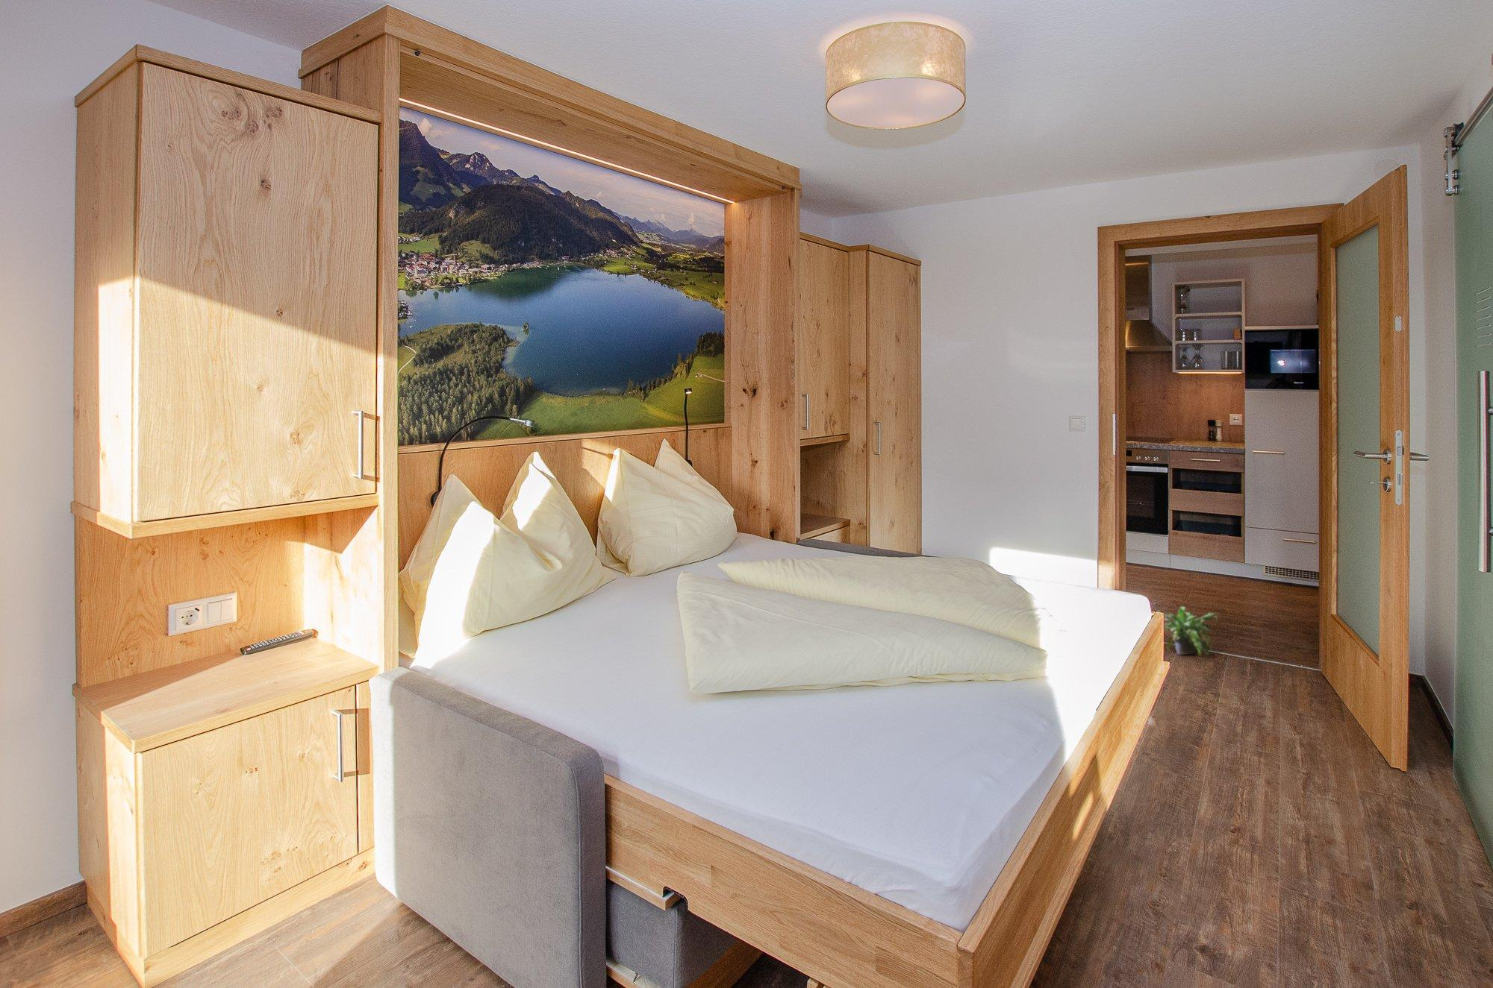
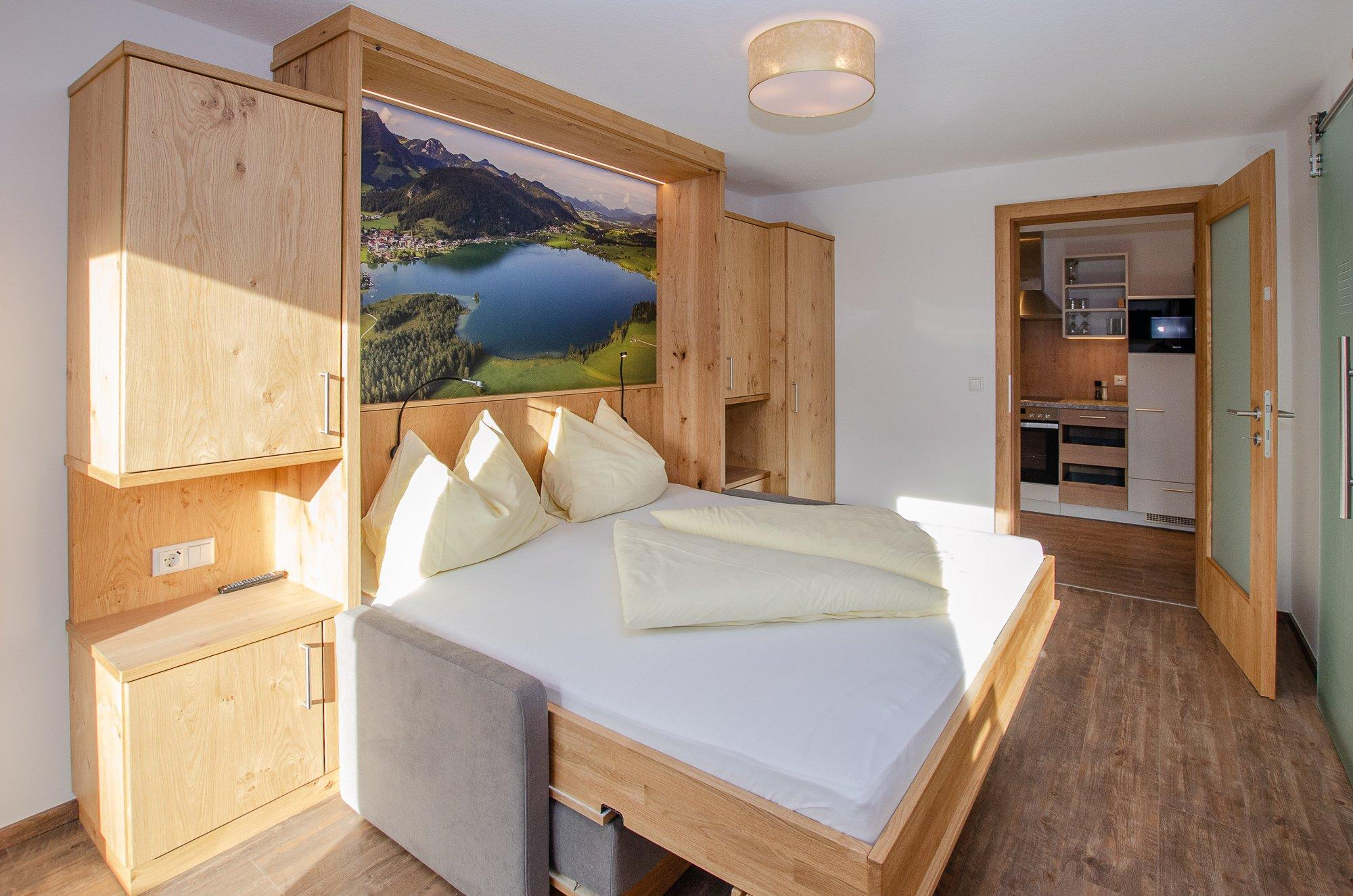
- potted plant [1156,605,1222,657]
